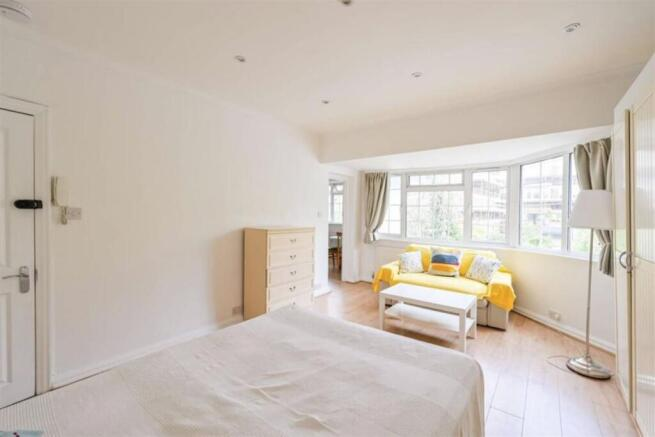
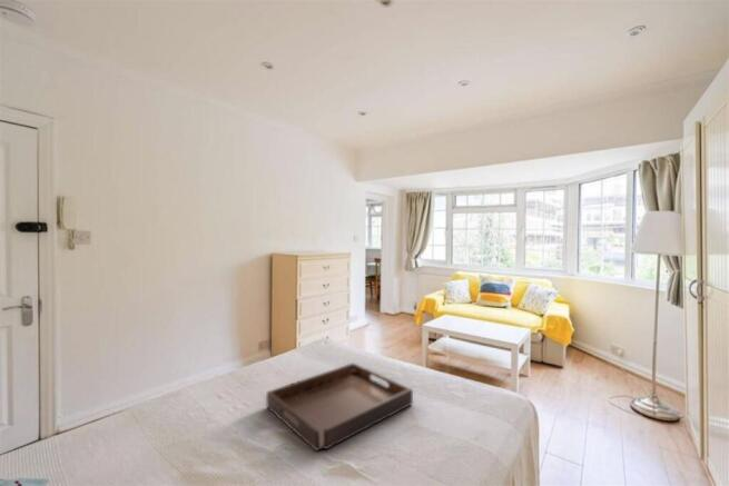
+ serving tray [265,361,414,452]
